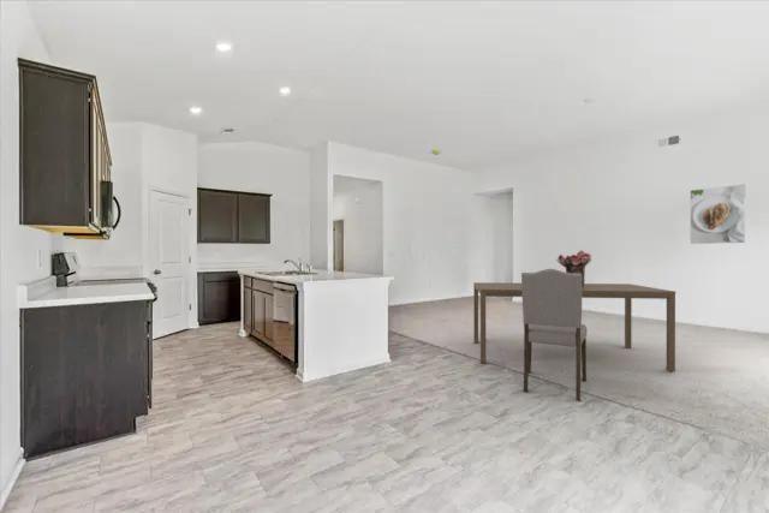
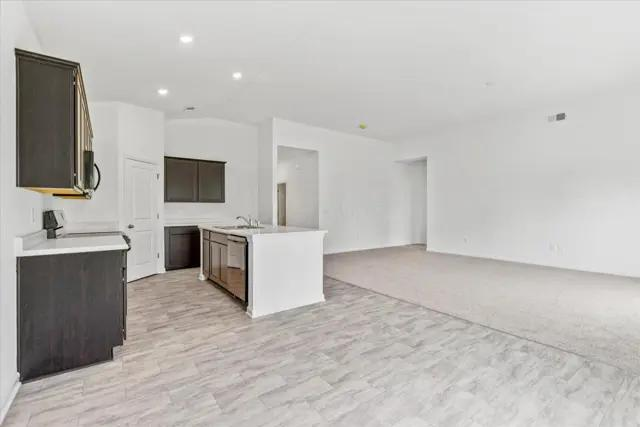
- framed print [688,184,746,245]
- dining table [472,281,676,372]
- chair [520,268,588,401]
- bouquet [555,249,592,286]
